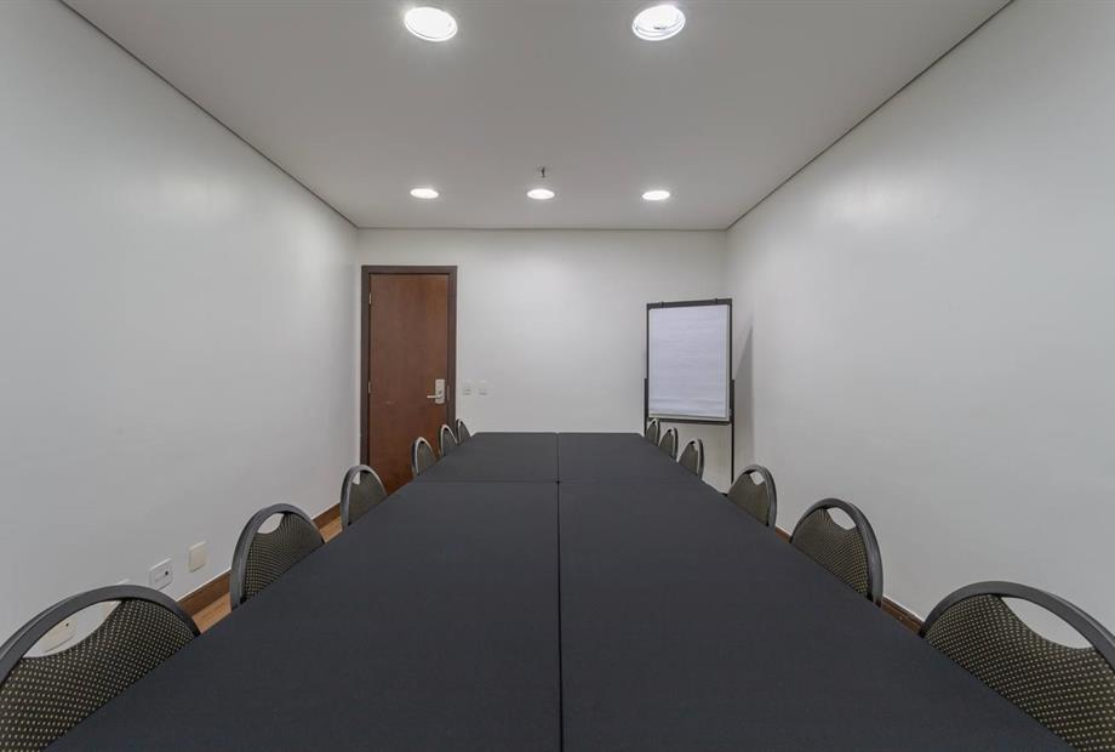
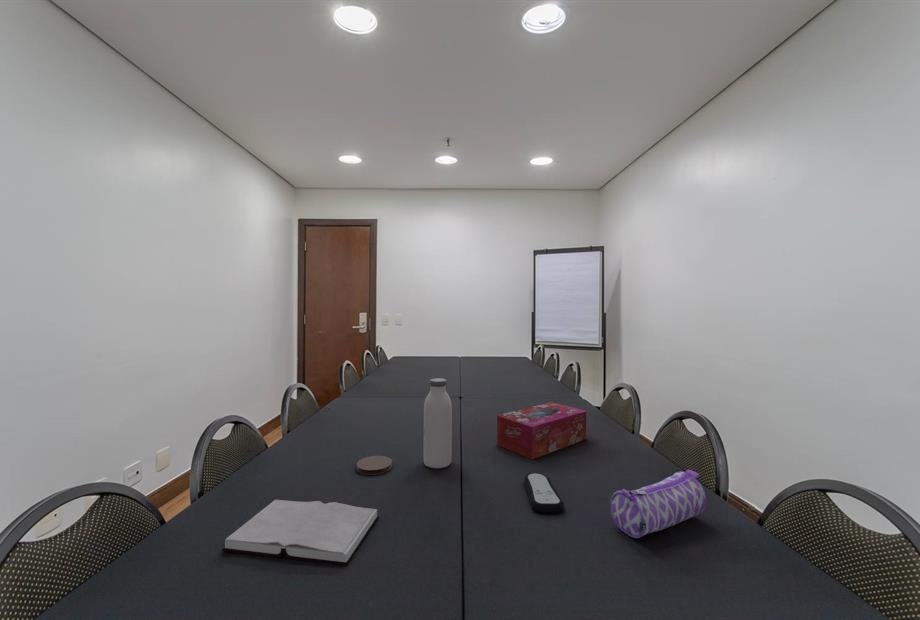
+ water bottle [422,377,453,469]
+ hardback book [221,499,380,567]
+ remote control [523,472,565,514]
+ tissue box [496,401,587,460]
+ coaster [356,455,393,476]
+ pencil case [609,469,707,539]
